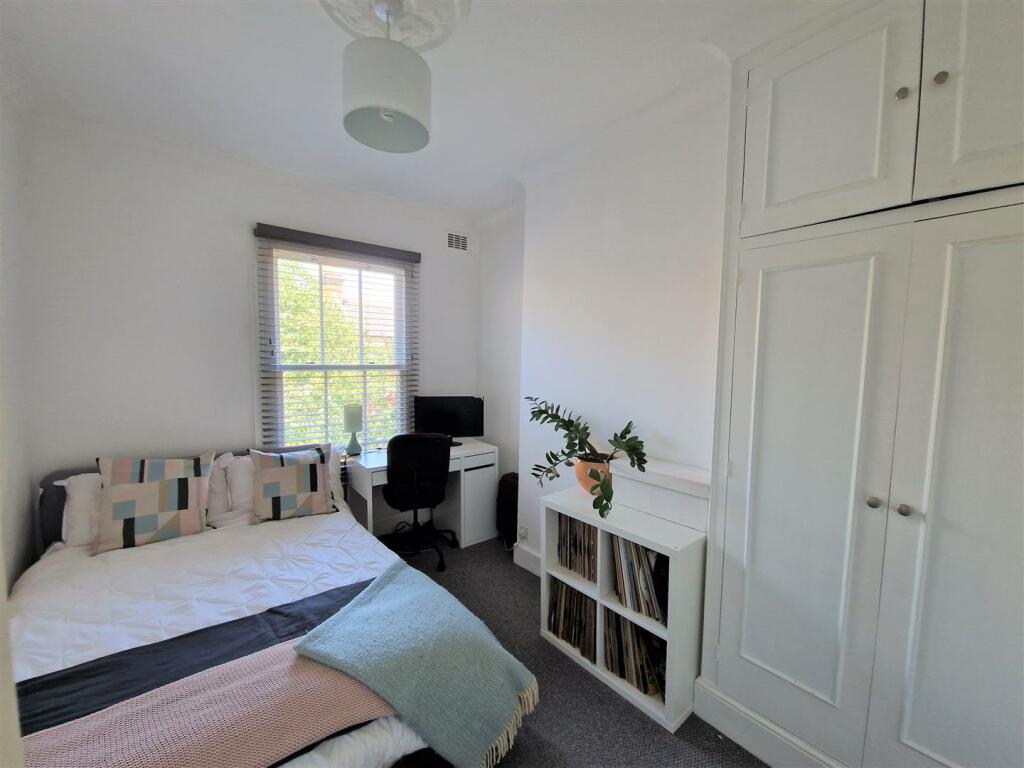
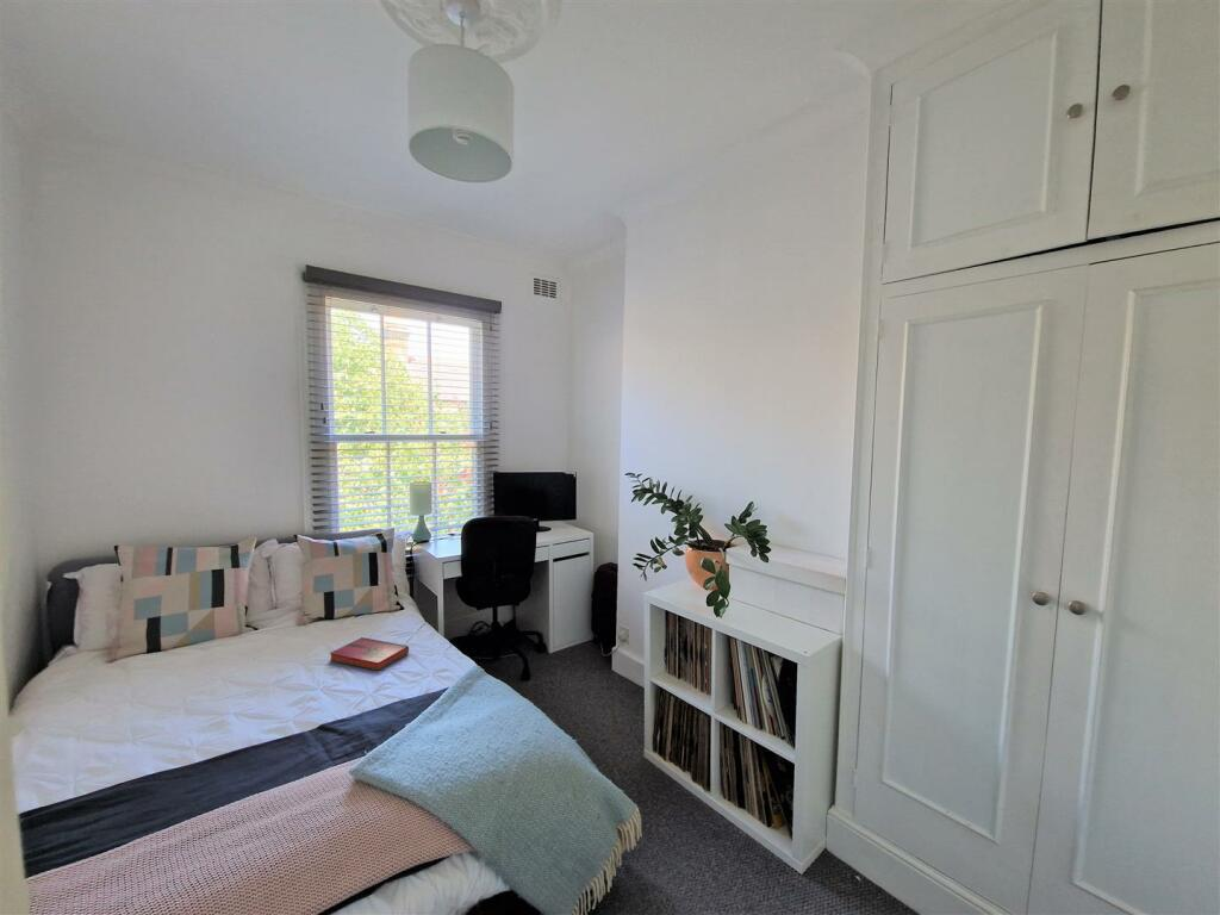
+ hardback book [329,636,410,671]
